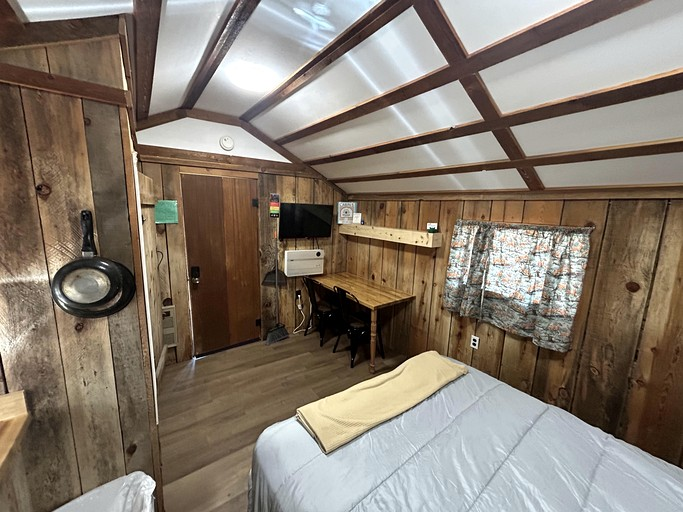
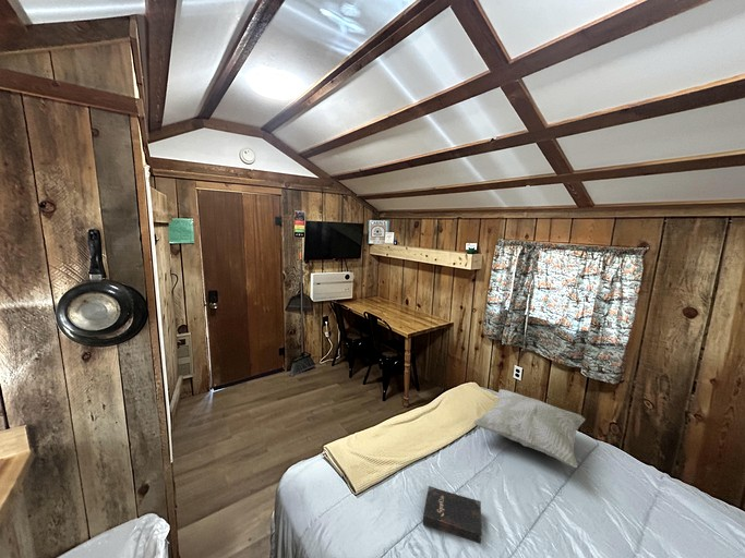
+ decorative pillow [472,388,586,469]
+ hardback book [422,485,483,545]
